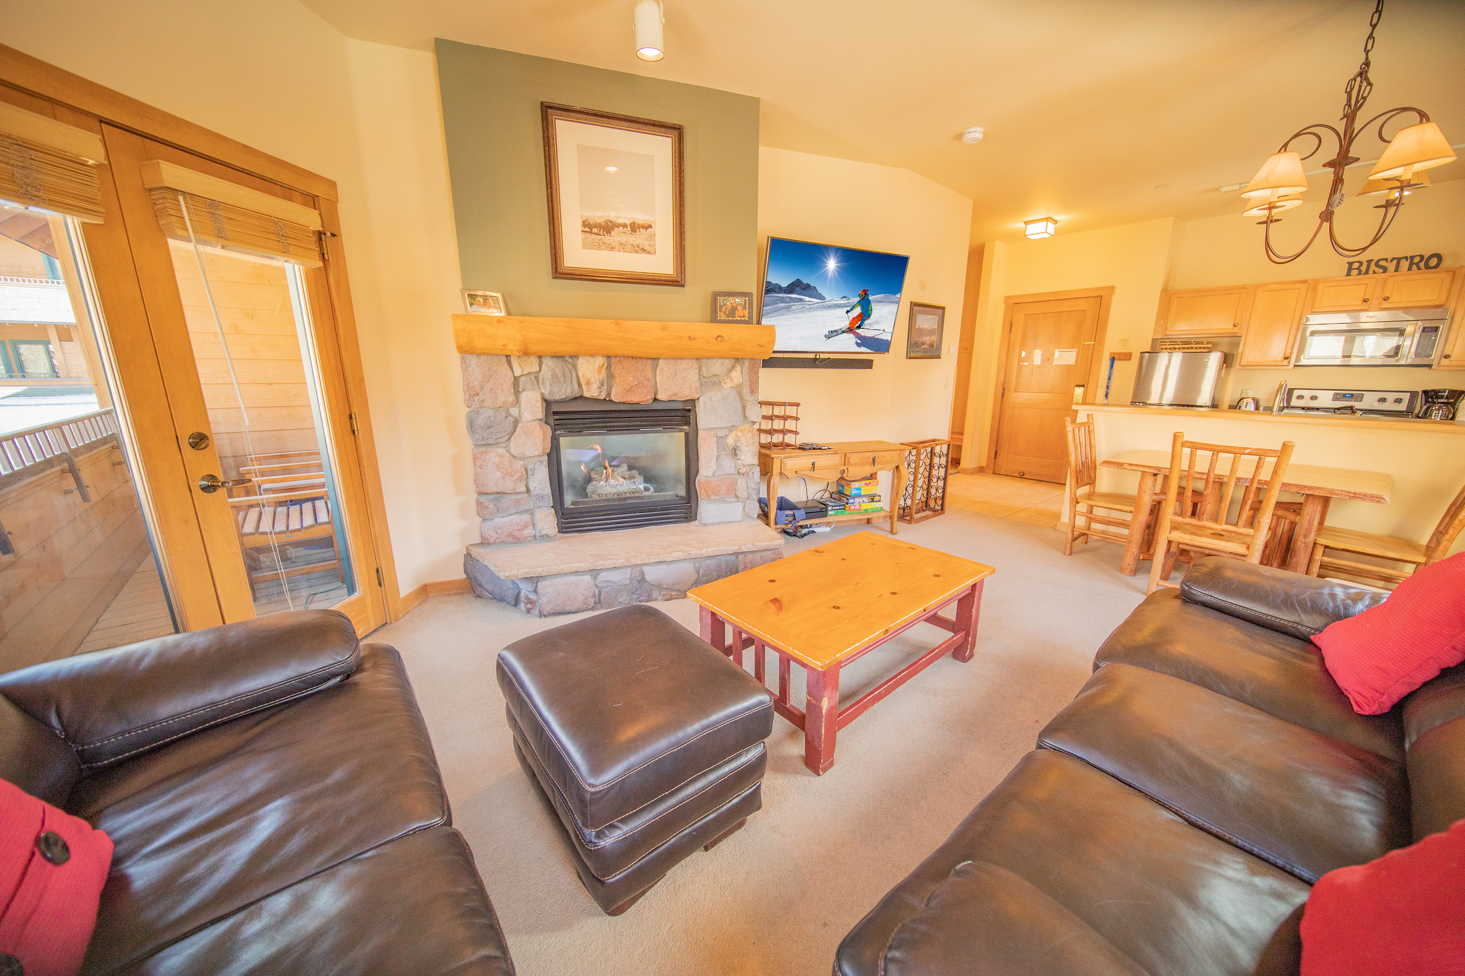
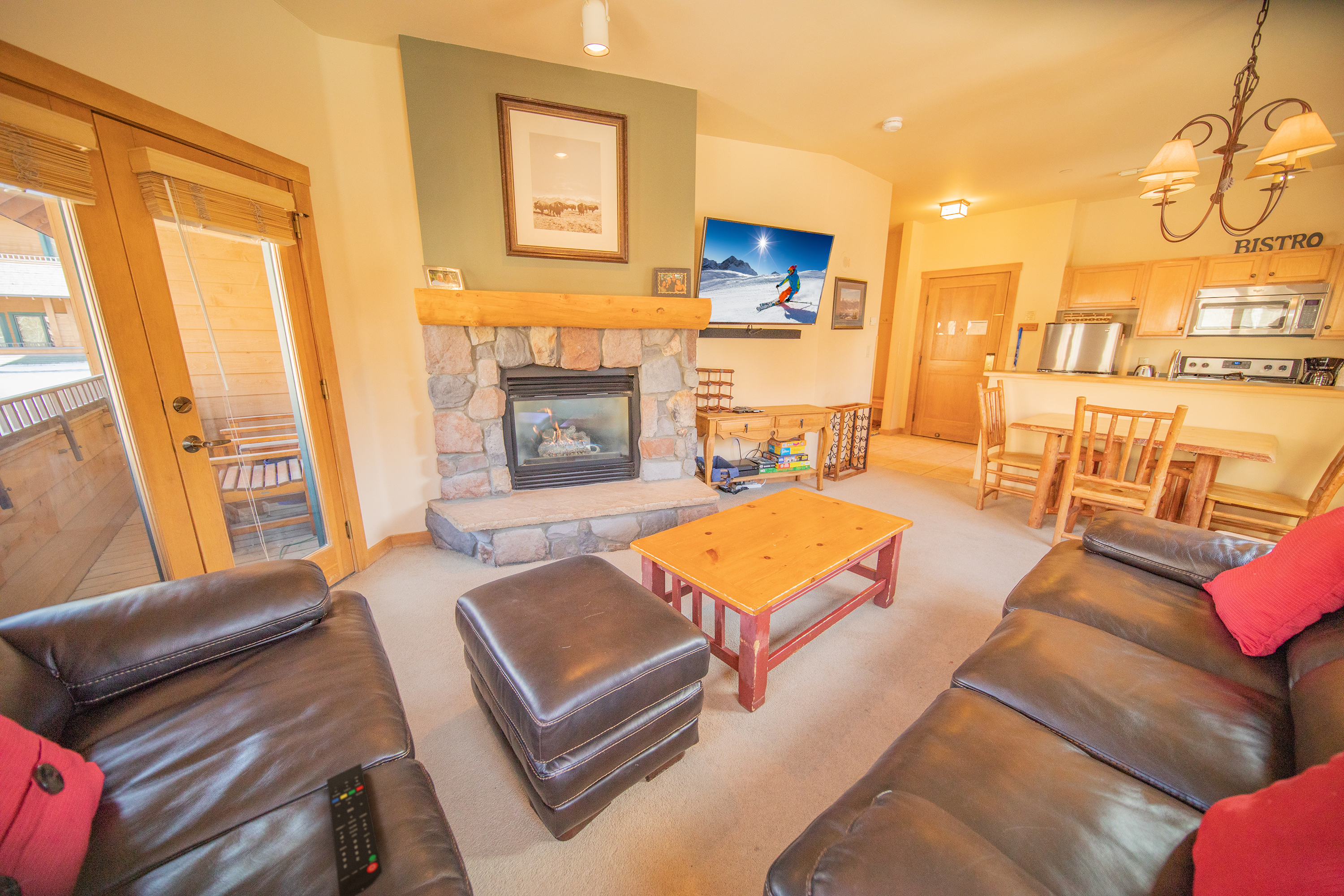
+ remote control [326,762,383,896]
